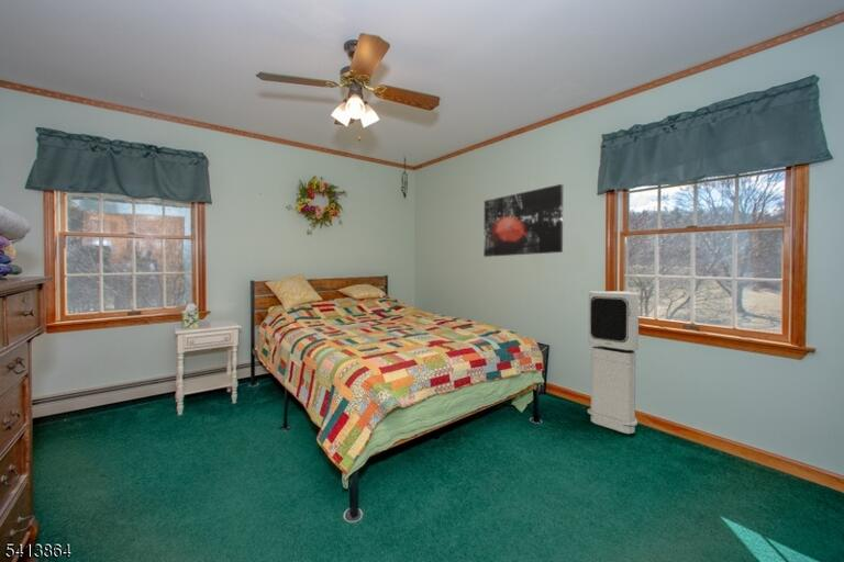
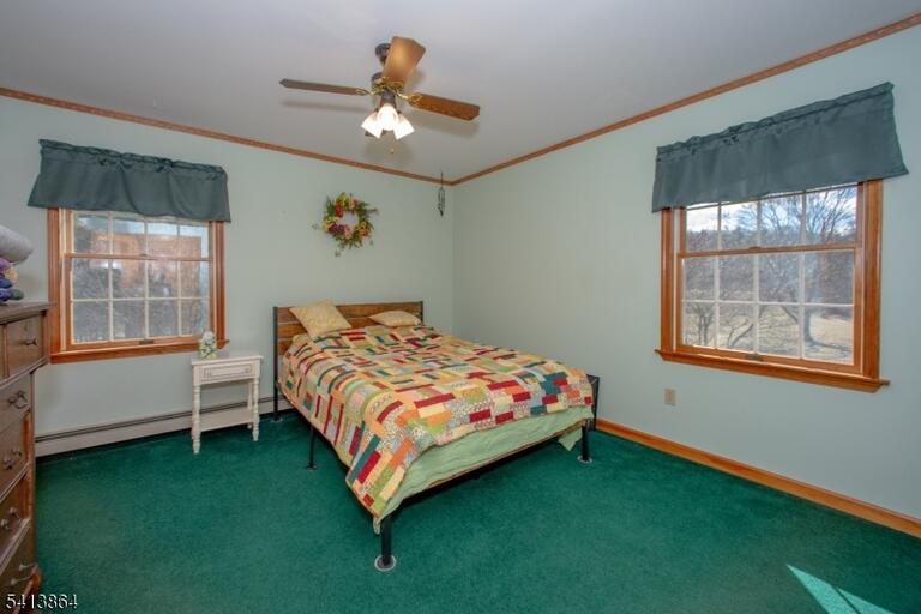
- wall art [482,183,564,258]
- air purifier [587,290,640,435]
